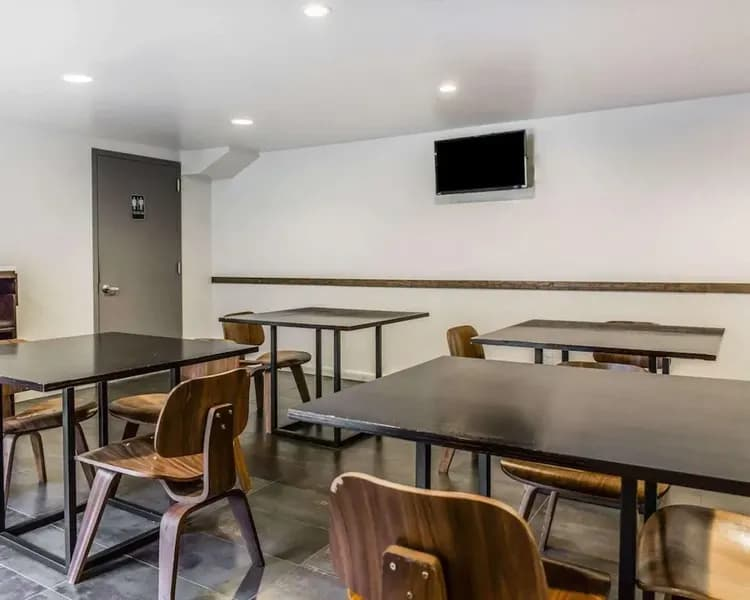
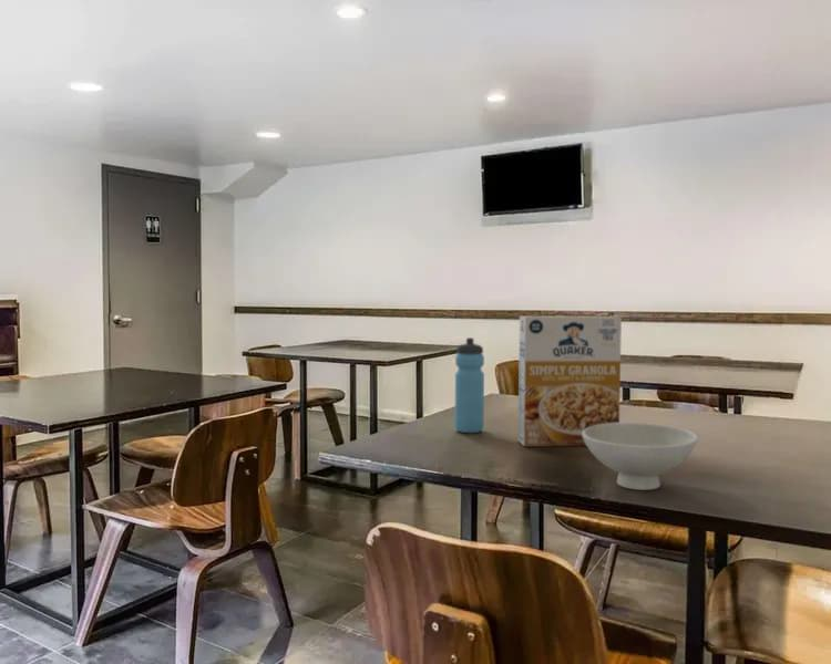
+ cereal box [517,315,623,447]
+ water bottle [454,336,485,434]
+ bowl [582,422,699,491]
